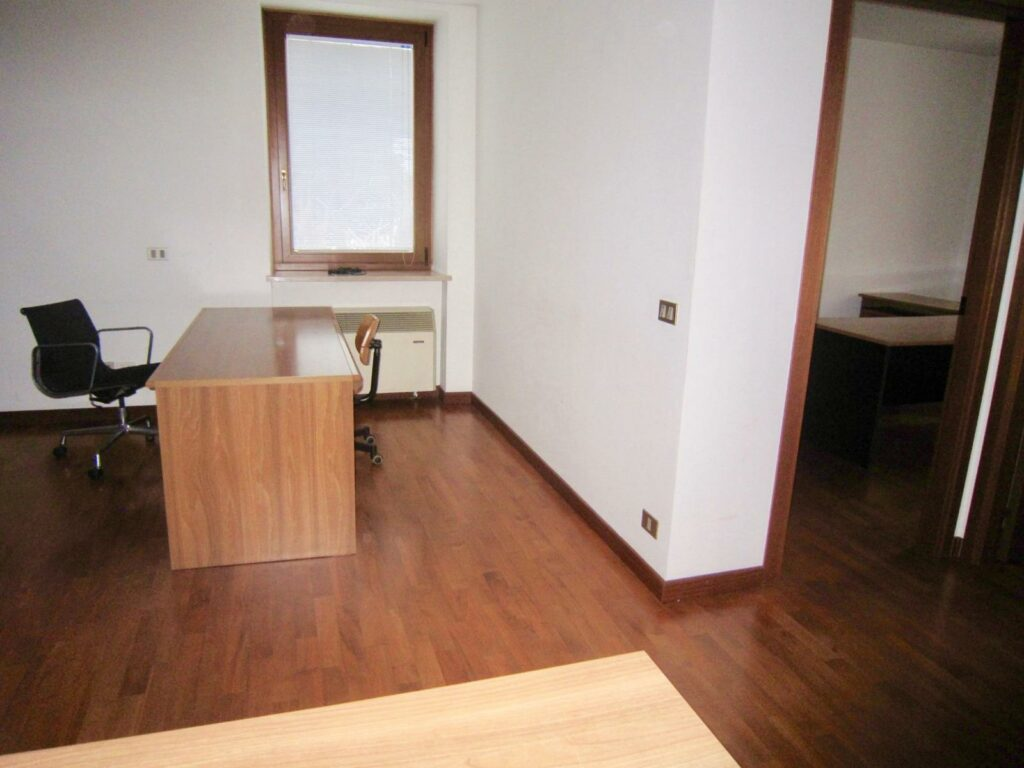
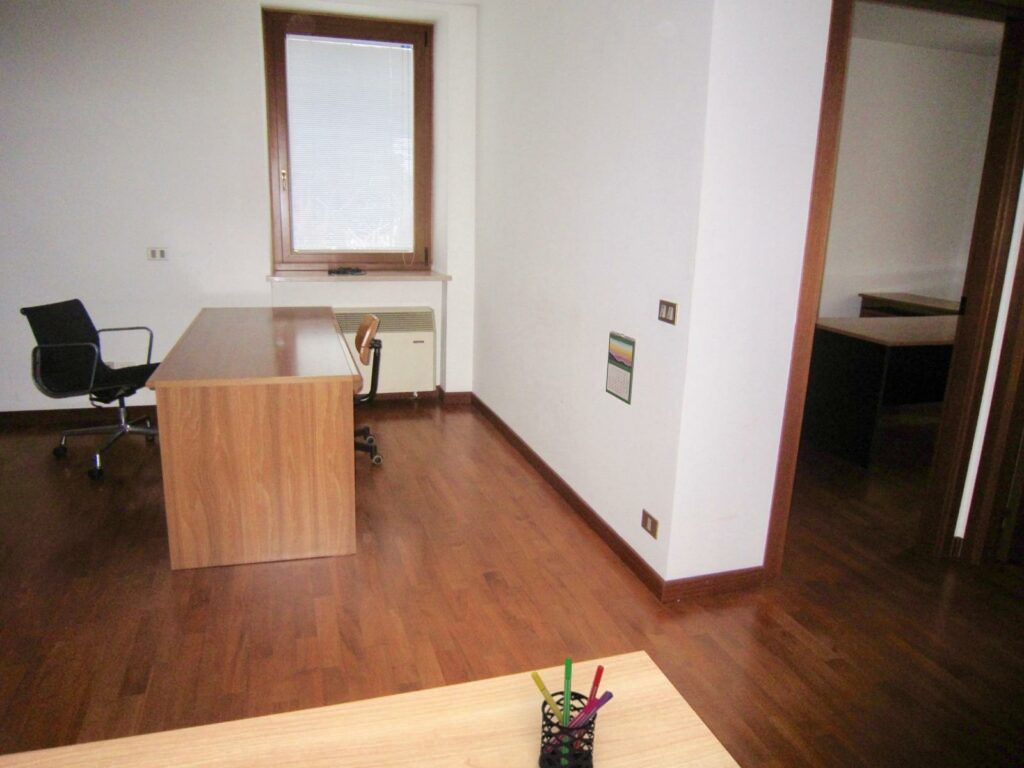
+ pen holder [530,657,614,768]
+ calendar [605,330,637,406]
